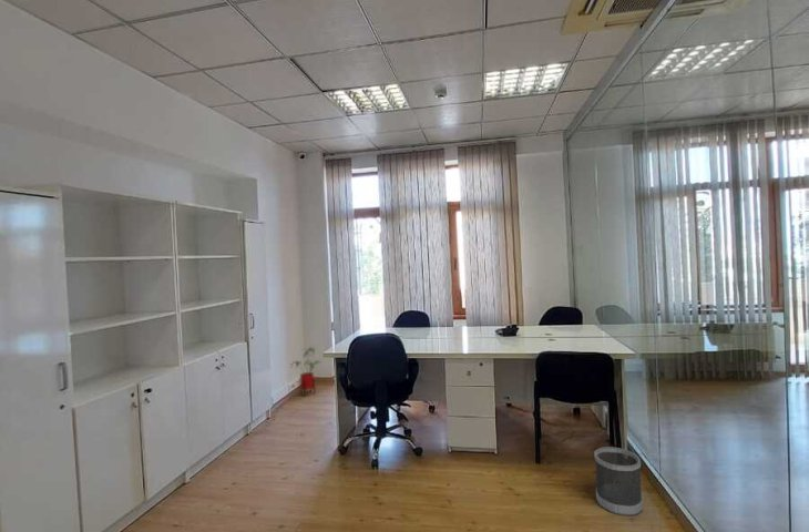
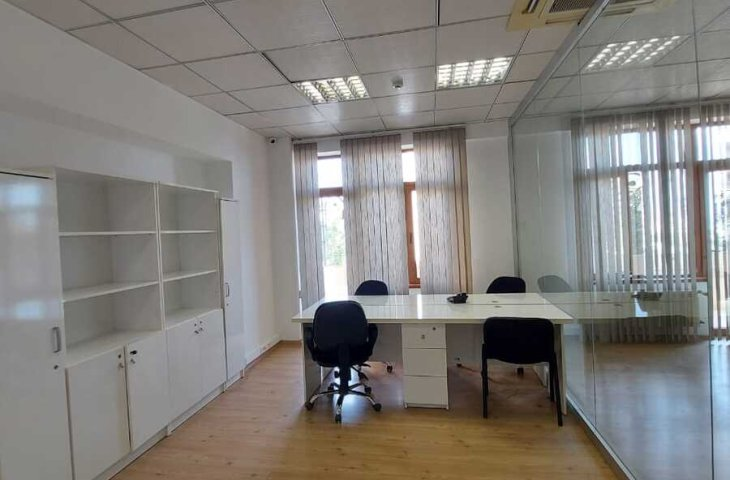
- wastebasket [593,446,644,518]
- house plant [289,347,322,398]
